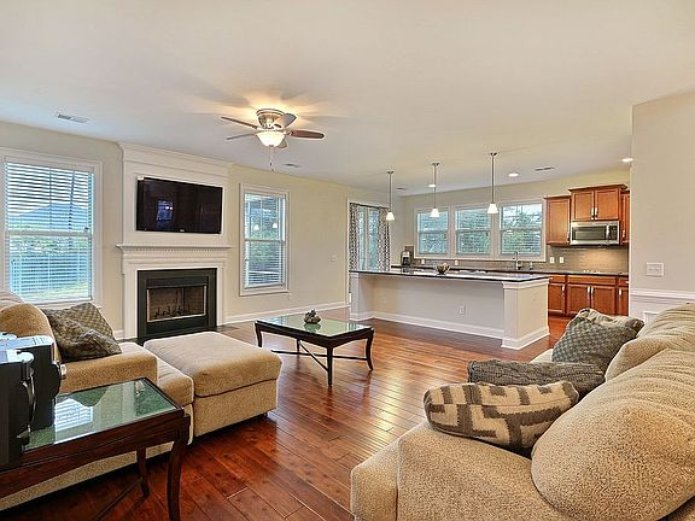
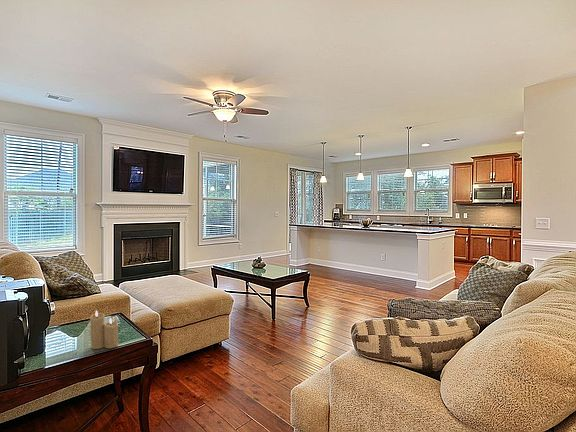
+ candle [89,309,120,350]
